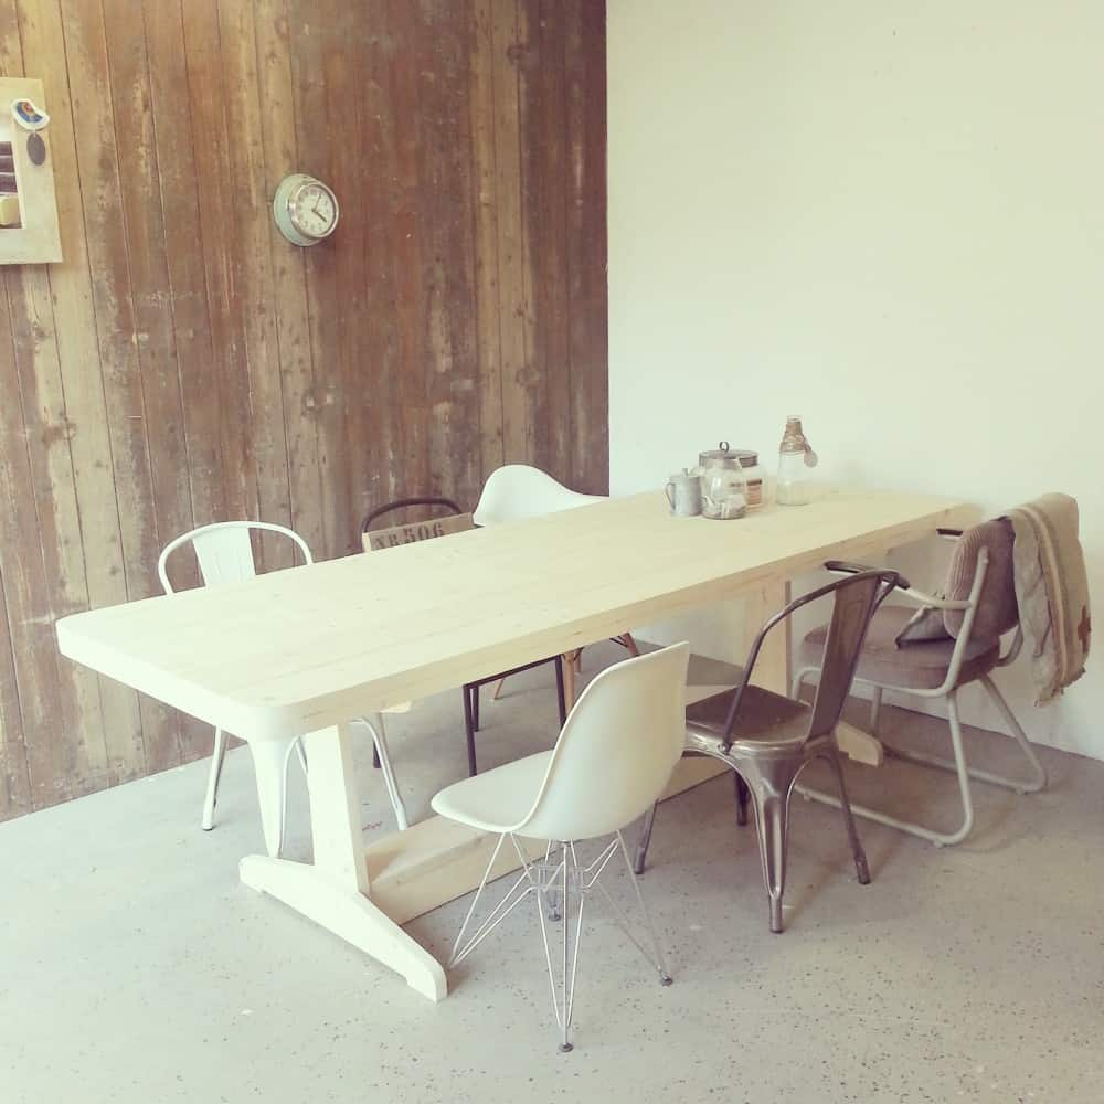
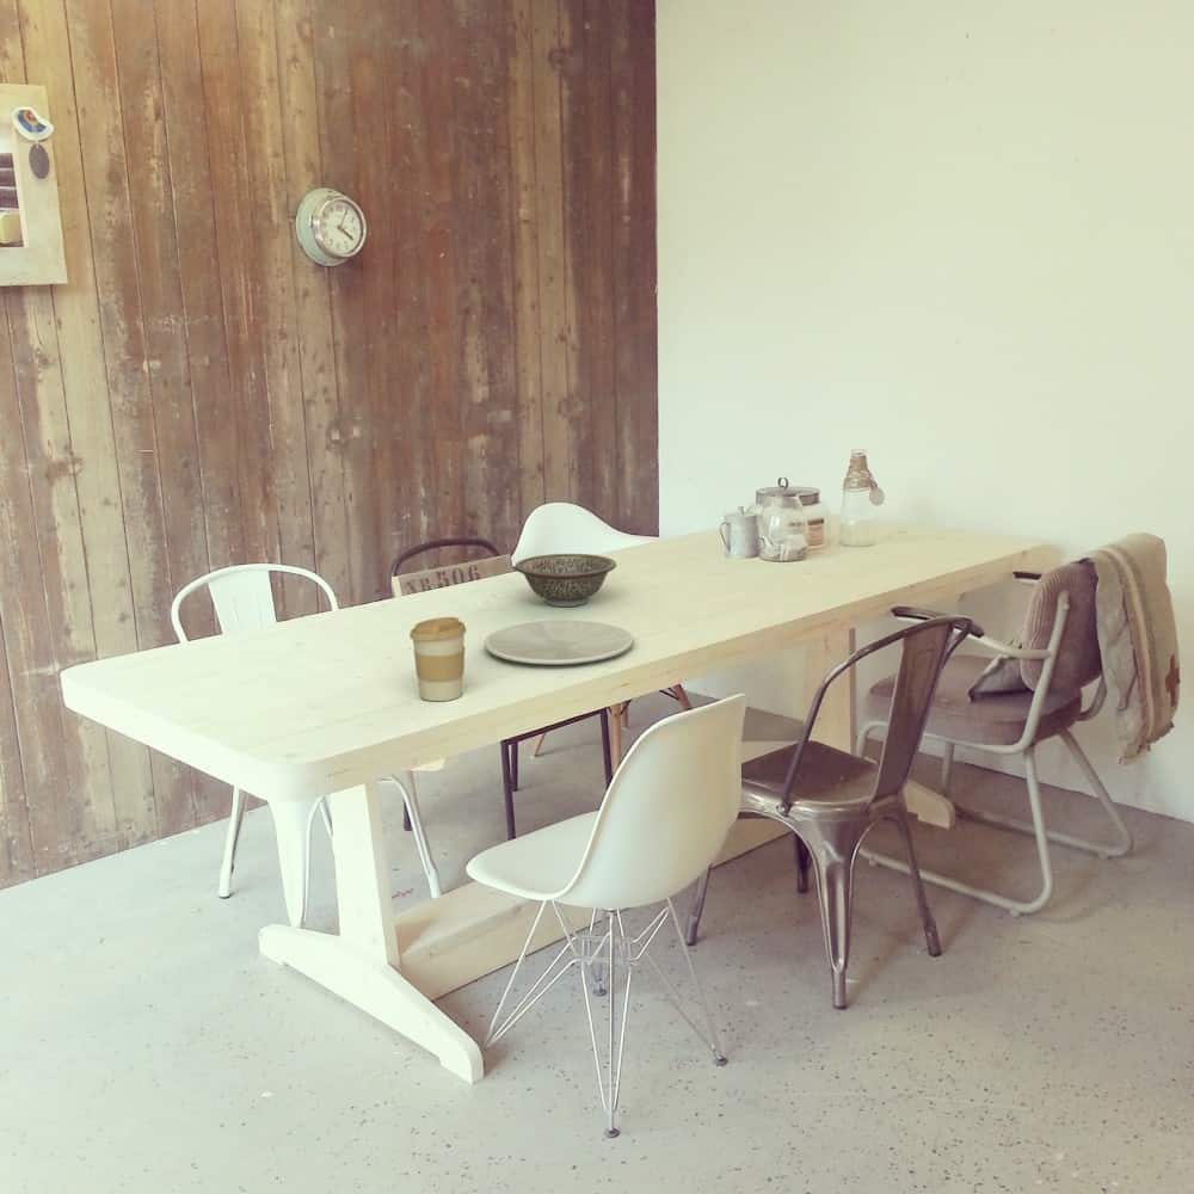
+ decorative bowl [513,553,617,608]
+ plate [484,620,635,666]
+ coffee cup [408,616,468,702]
